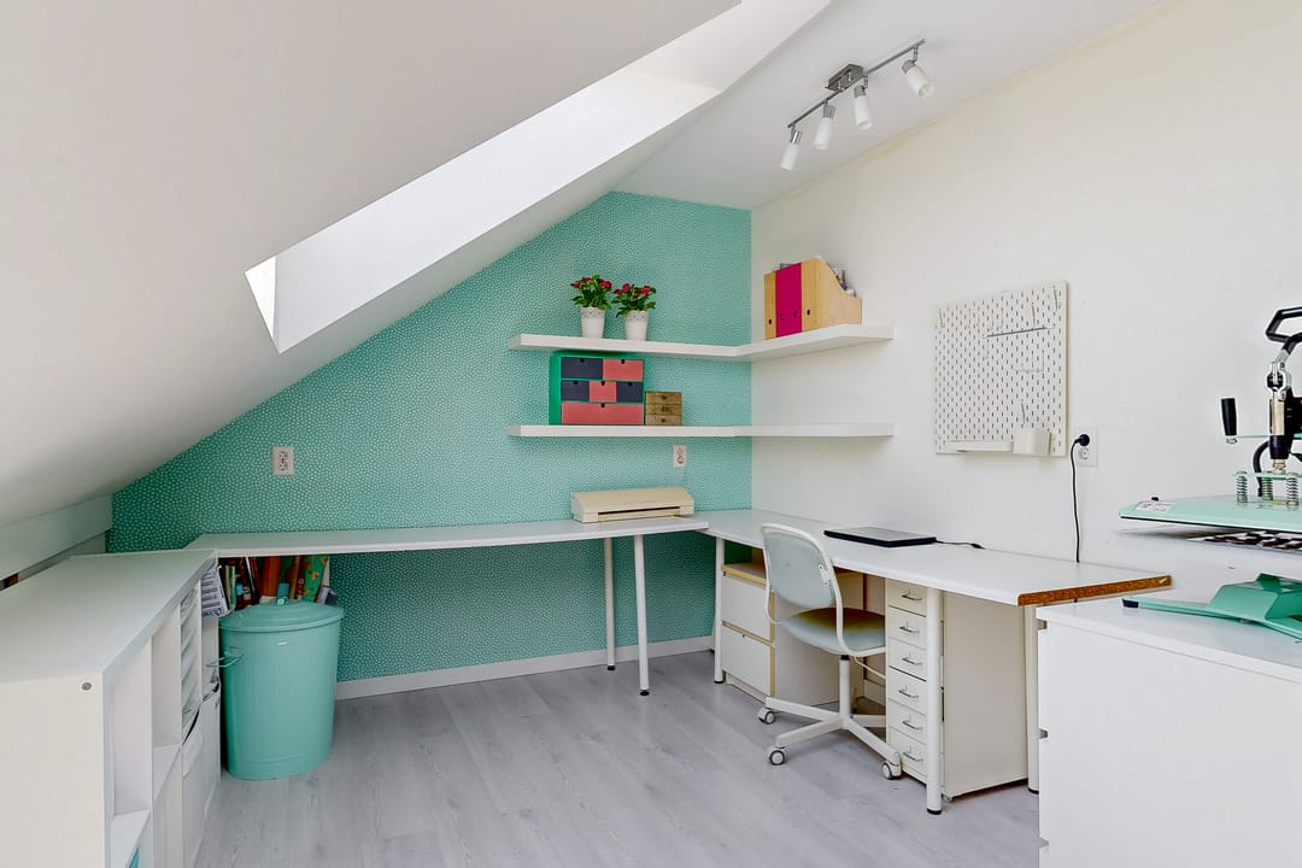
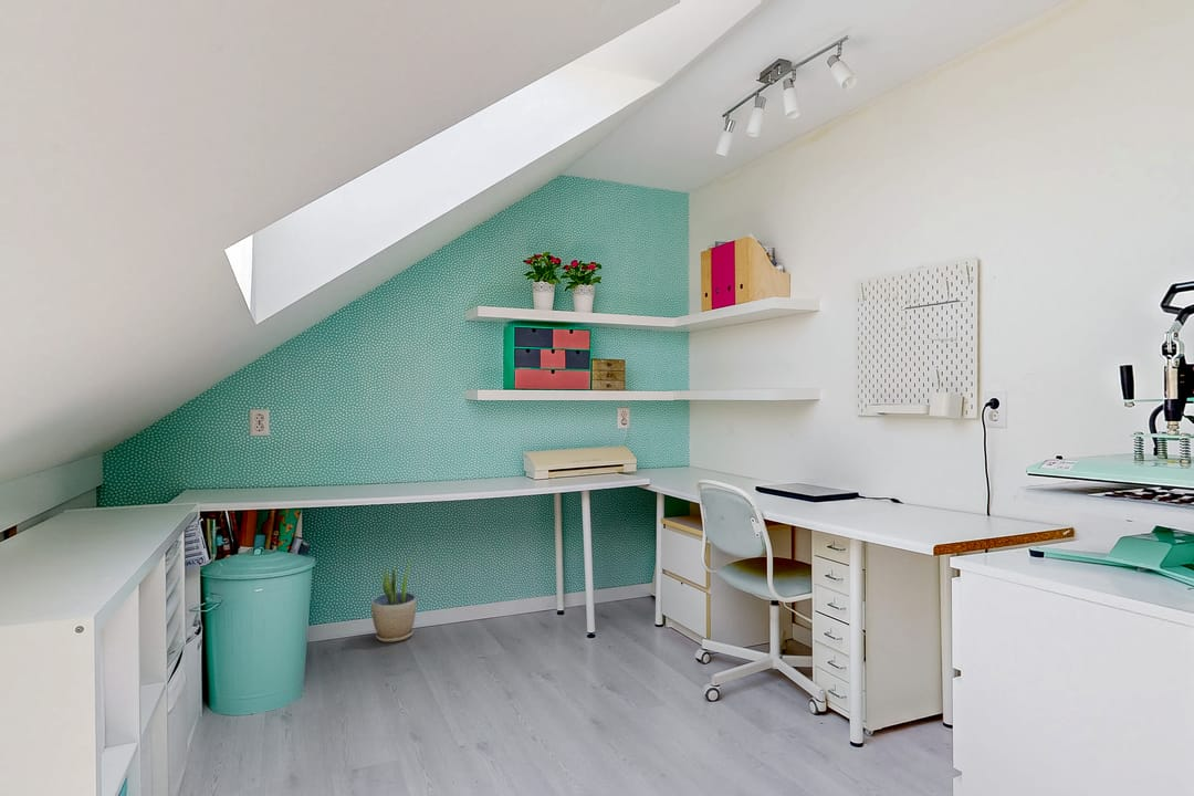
+ potted plant [370,555,417,643]
